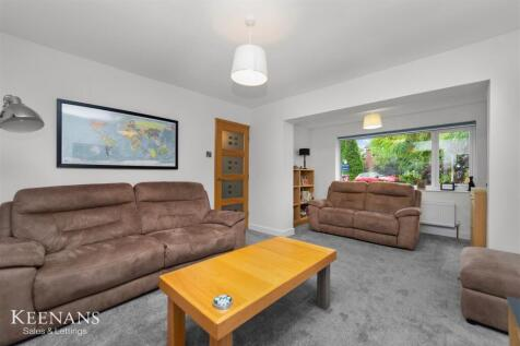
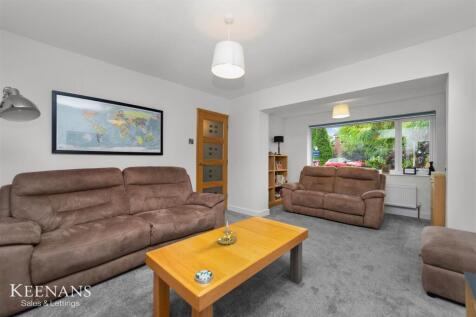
+ candle holder [217,220,238,245]
